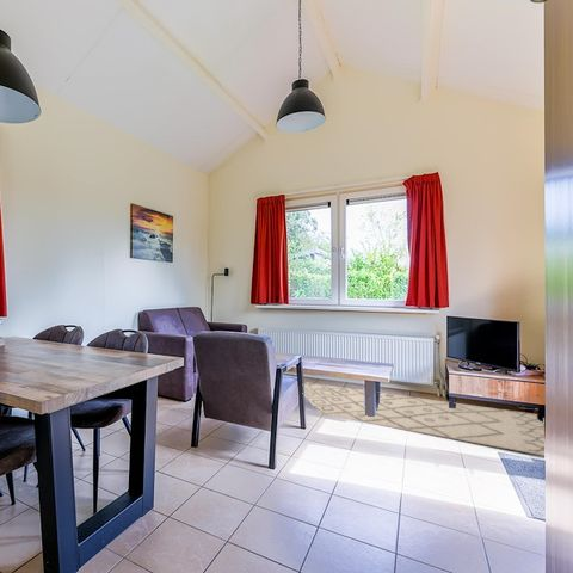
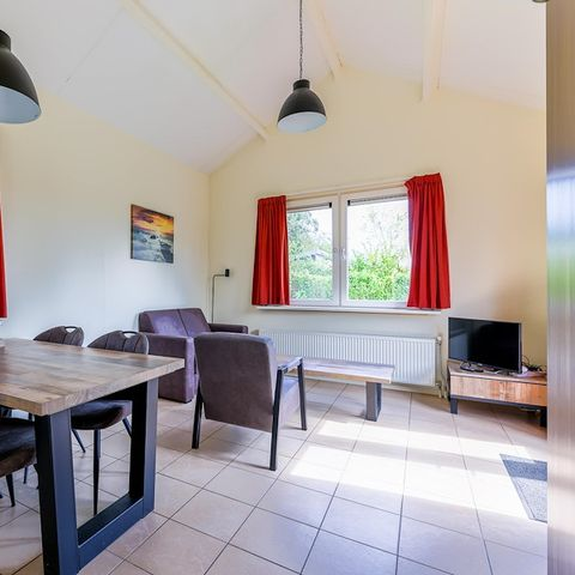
- rug [303,381,546,457]
